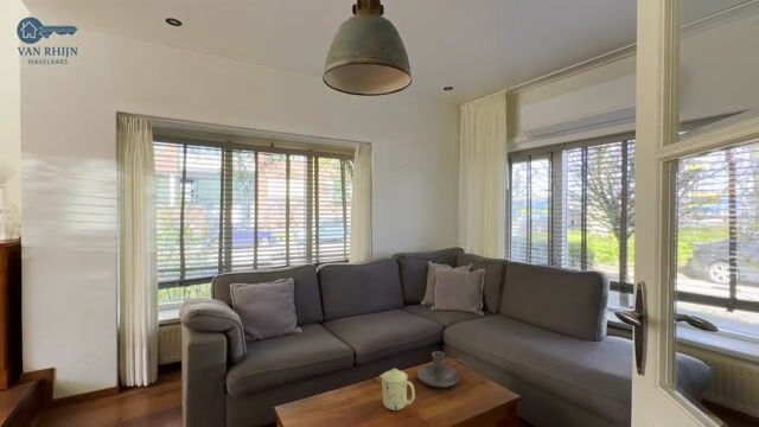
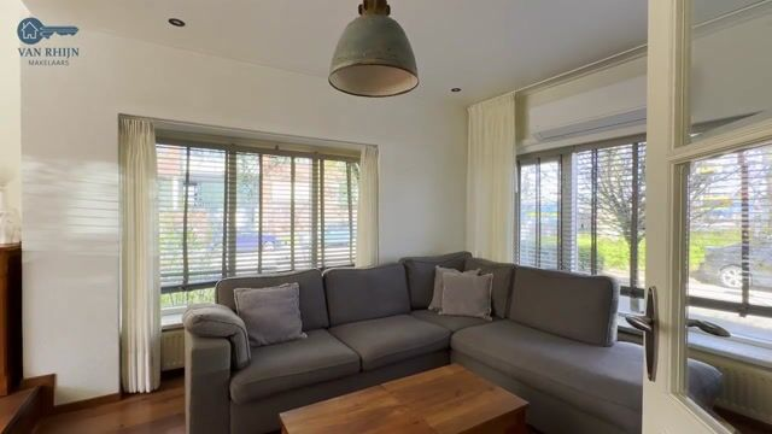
- candle holder [416,350,468,388]
- mug [378,368,416,412]
